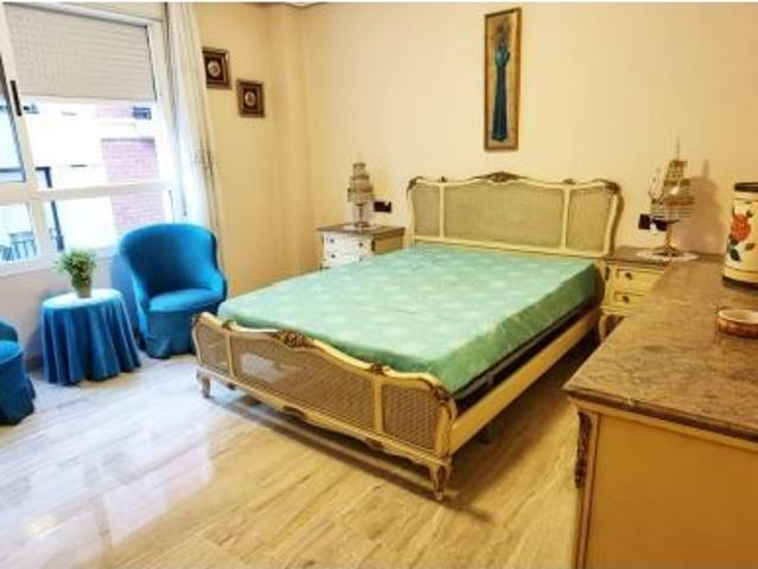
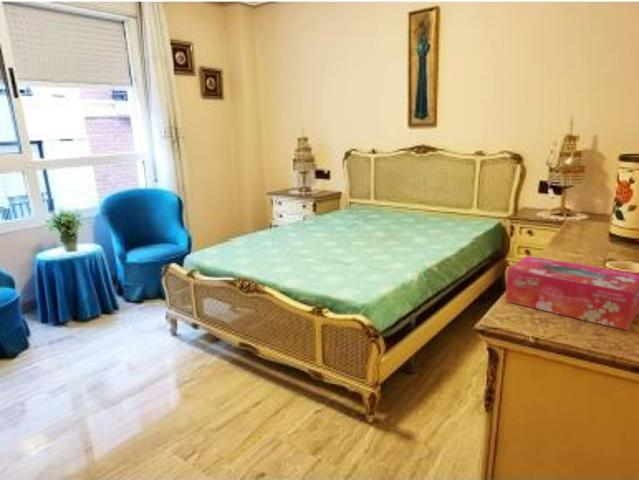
+ tissue box [505,255,639,332]
